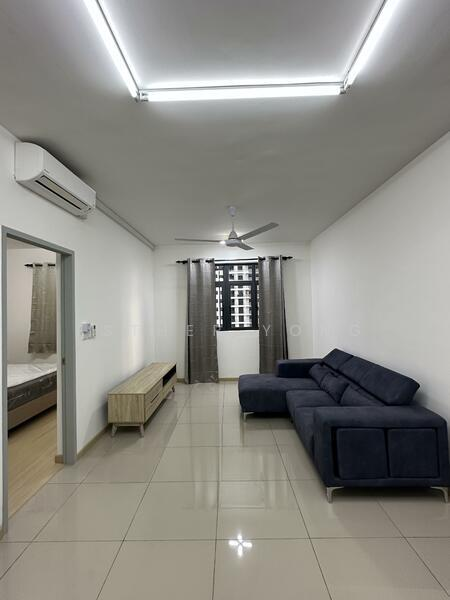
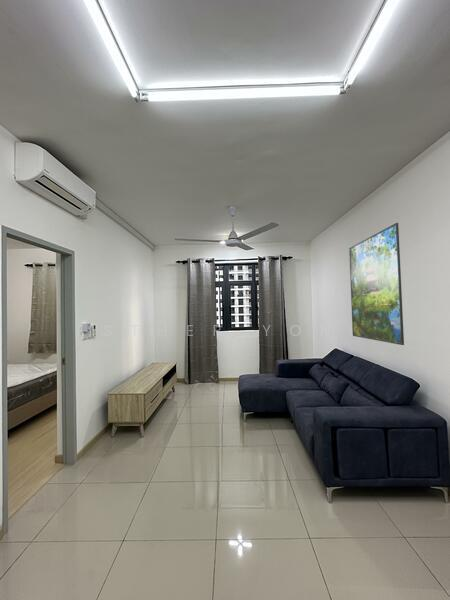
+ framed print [348,222,405,346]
